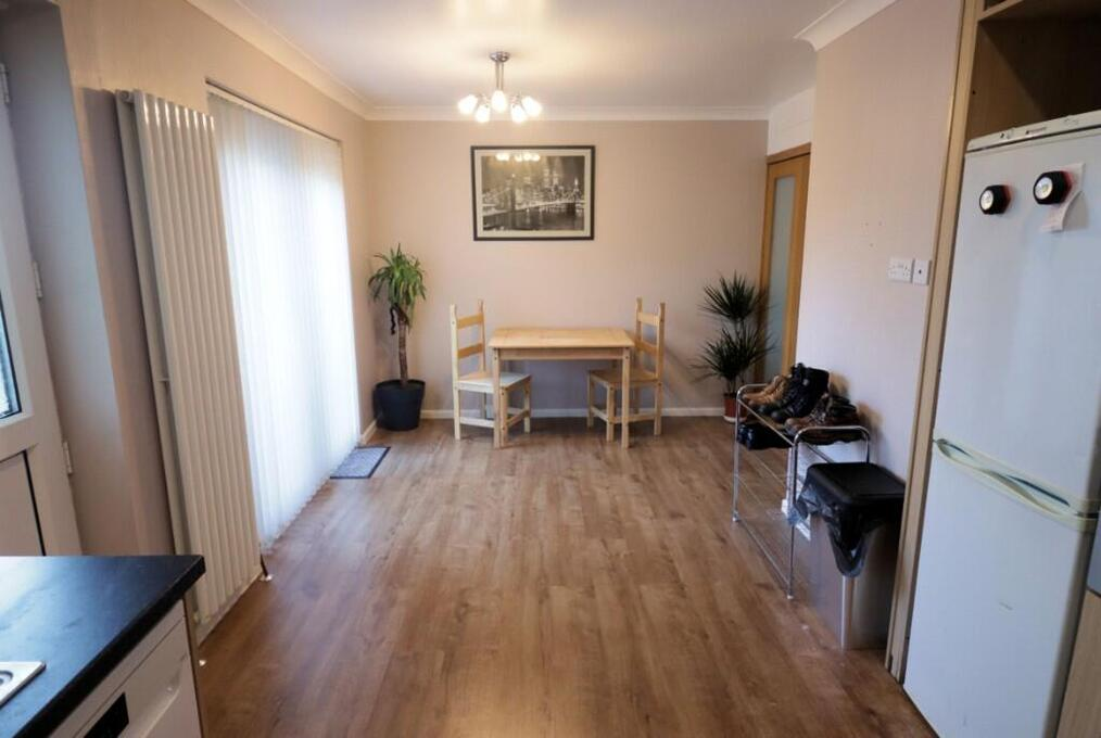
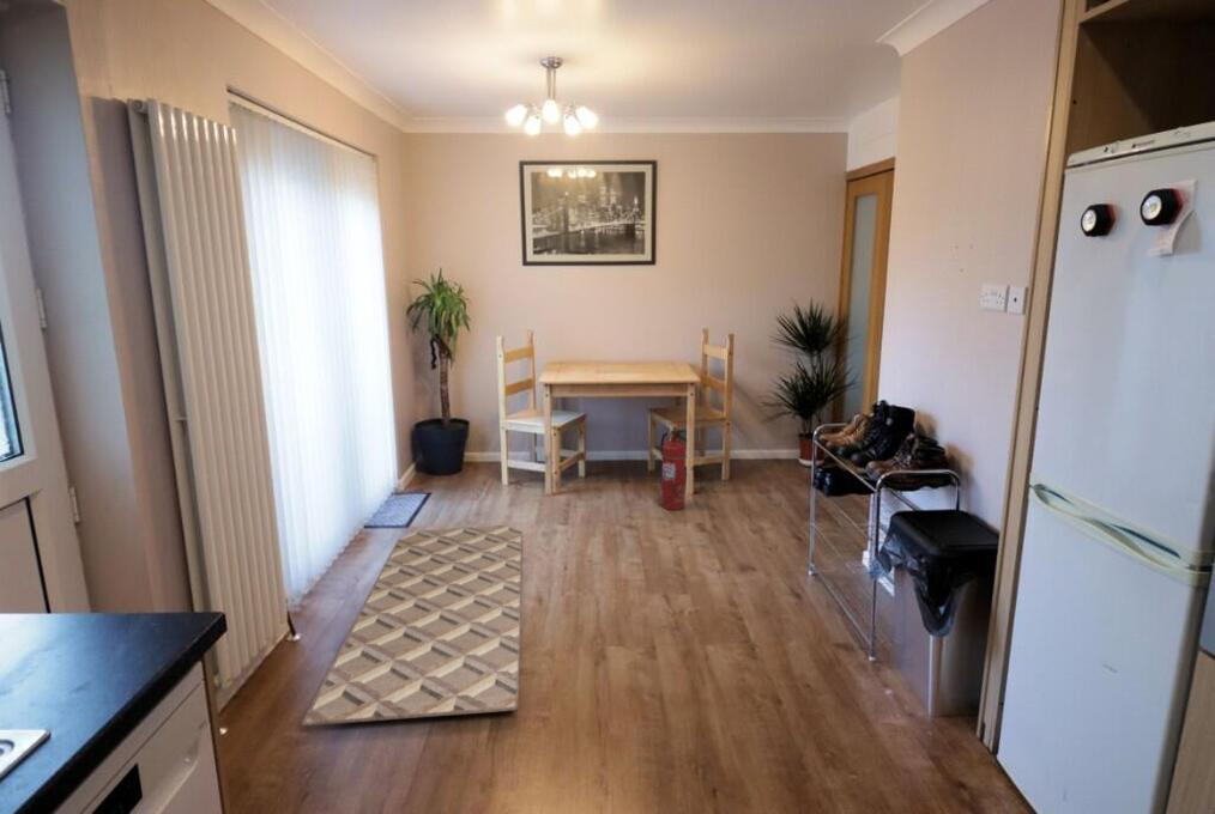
+ fire extinguisher [659,429,688,511]
+ rug [300,524,524,727]
